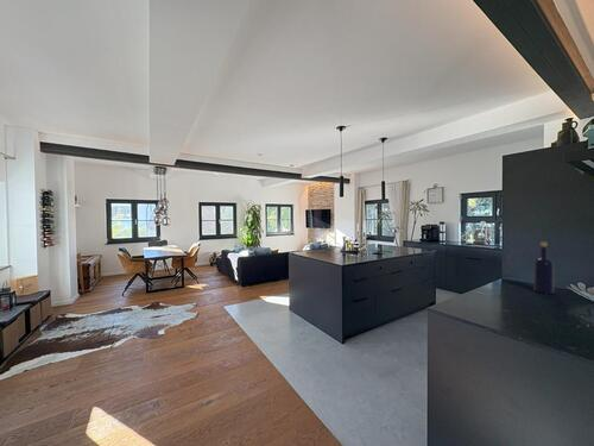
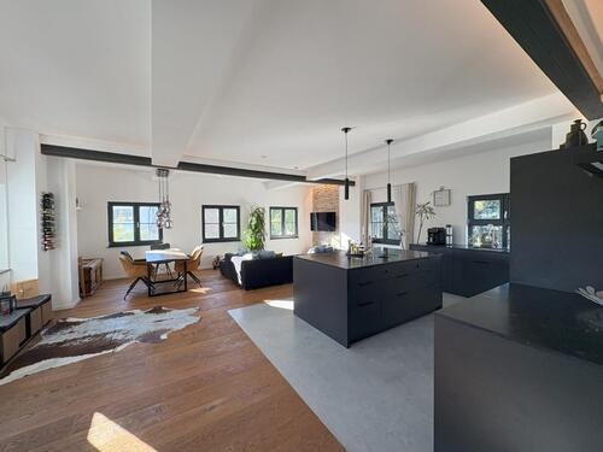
- bottle [532,241,555,295]
